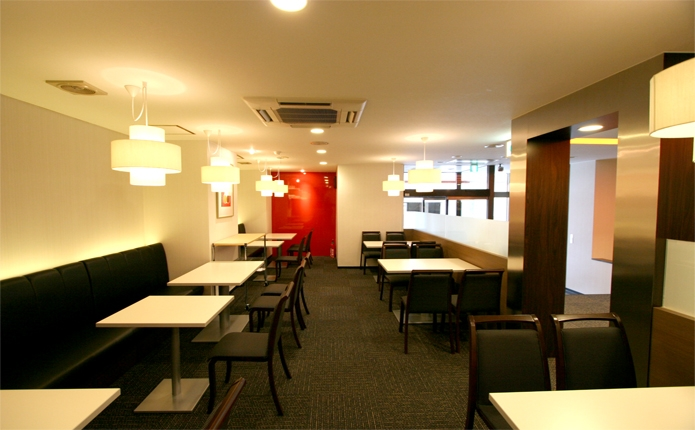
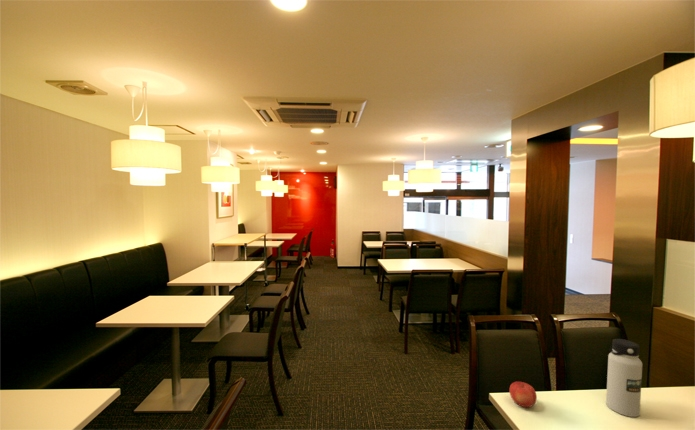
+ water bottle [605,338,643,418]
+ fruit [509,381,538,408]
